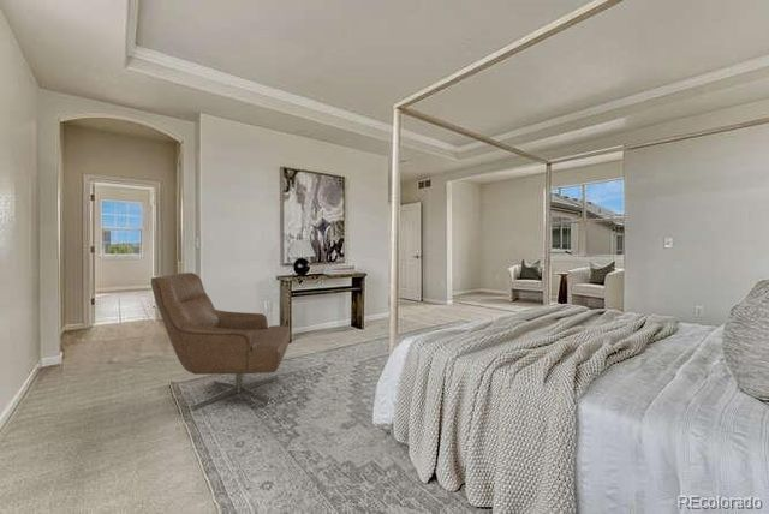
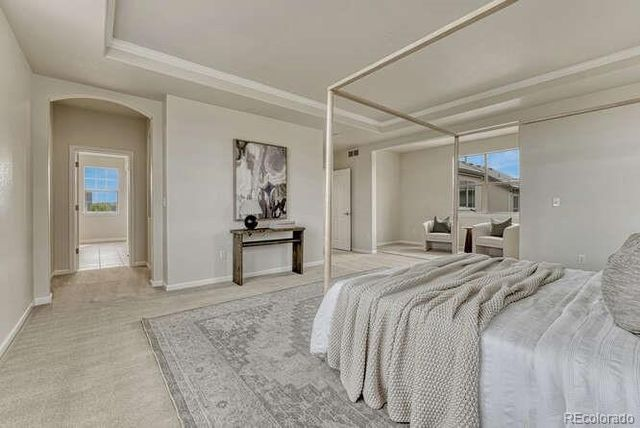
- chair [150,271,292,411]
